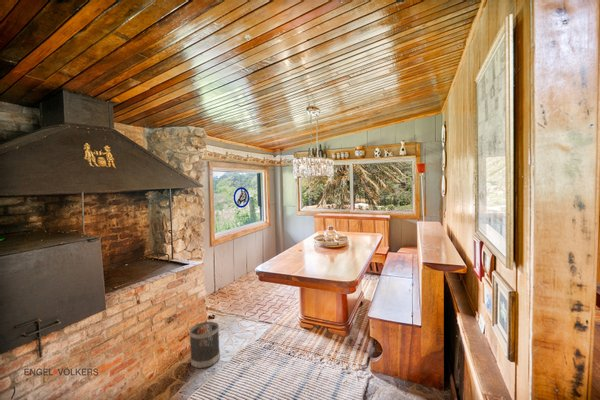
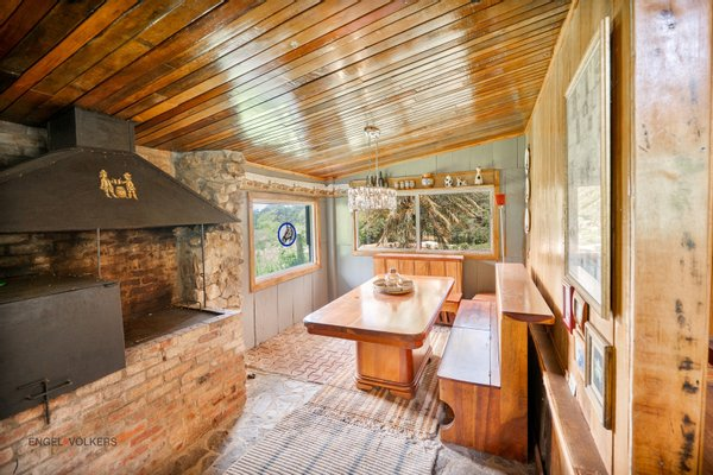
- wastebasket [188,321,221,370]
